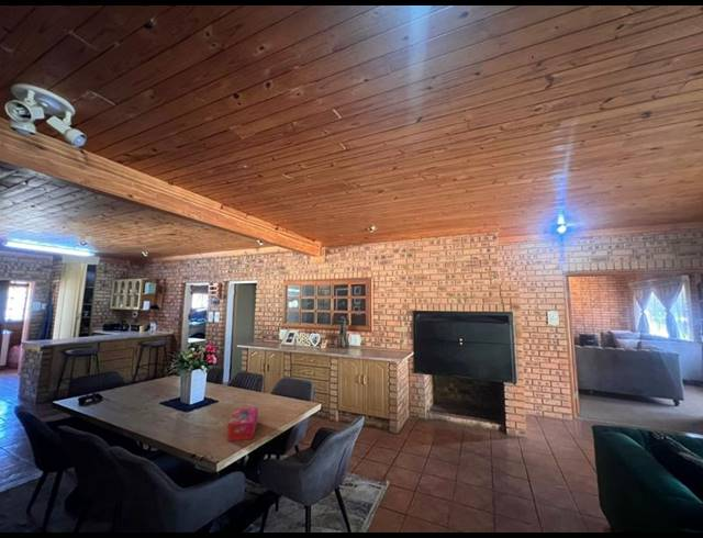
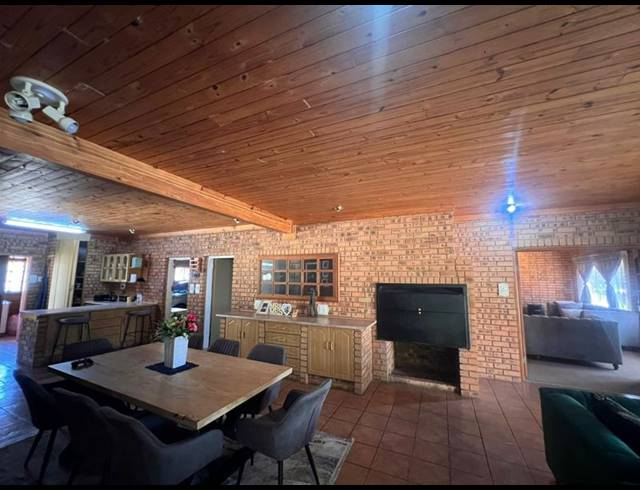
- tissue box [226,406,259,442]
